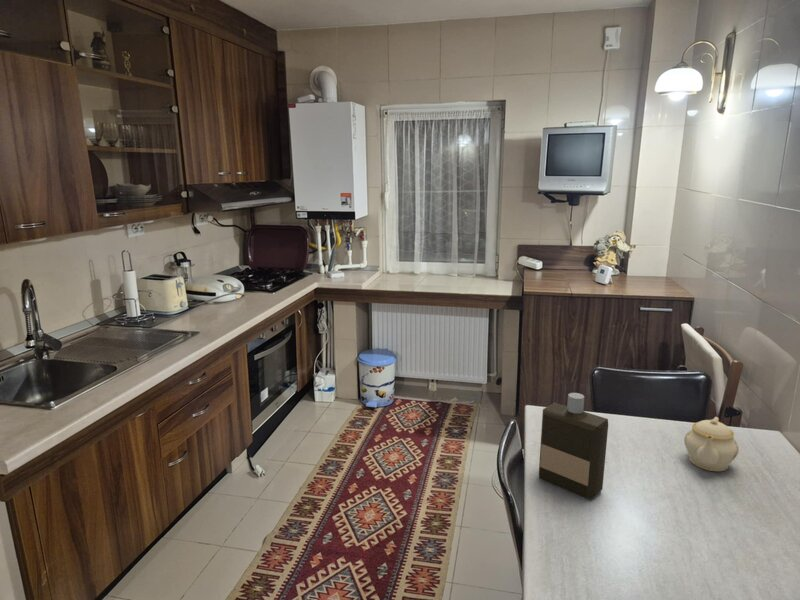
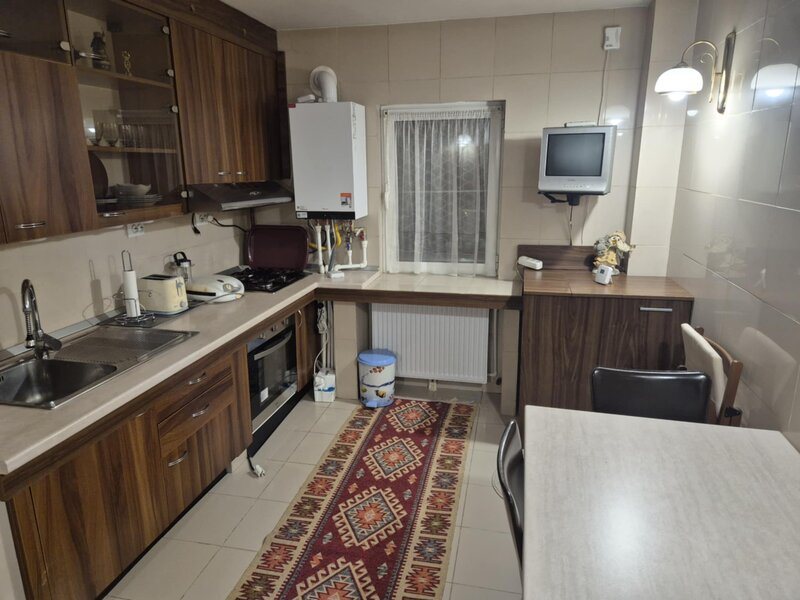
- teapot [683,416,740,472]
- bottle [538,392,609,501]
